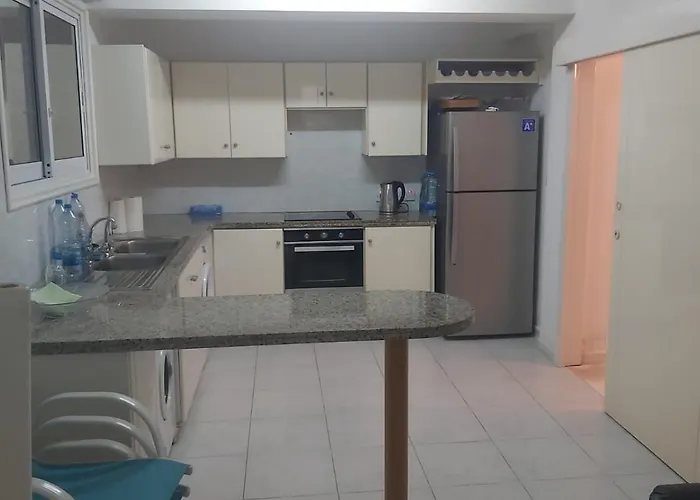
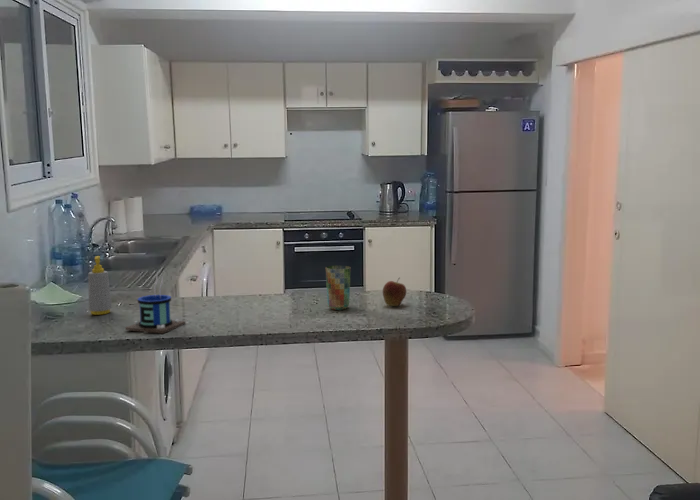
+ mug [124,273,186,334]
+ soap bottle [87,255,113,316]
+ fruit [382,277,407,307]
+ cup [325,264,352,311]
